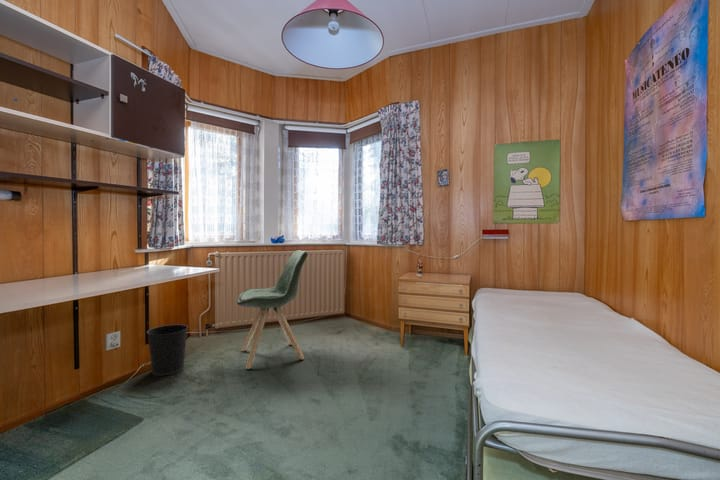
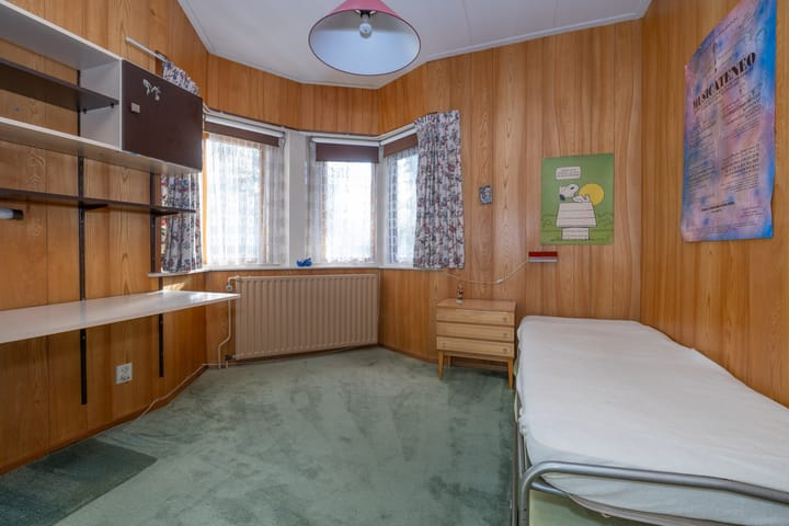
- chair [236,249,309,370]
- wastebasket [146,323,189,377]
